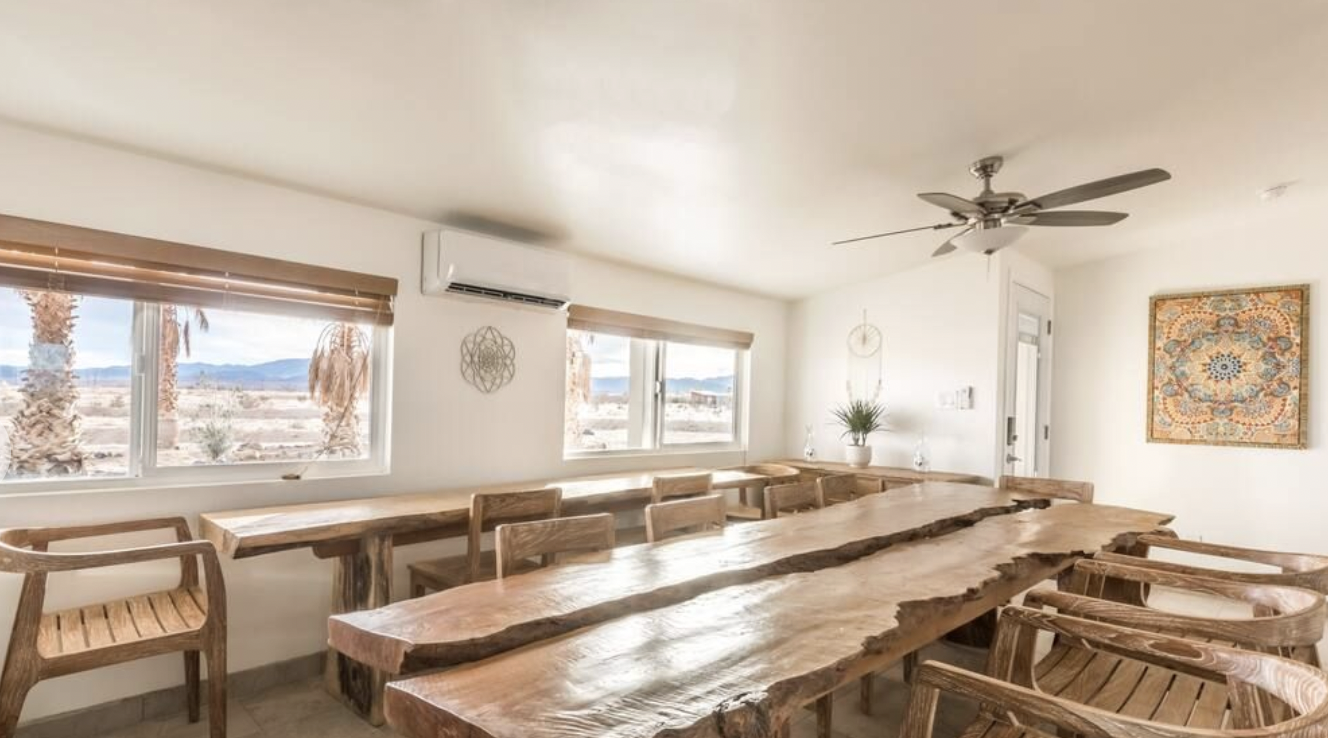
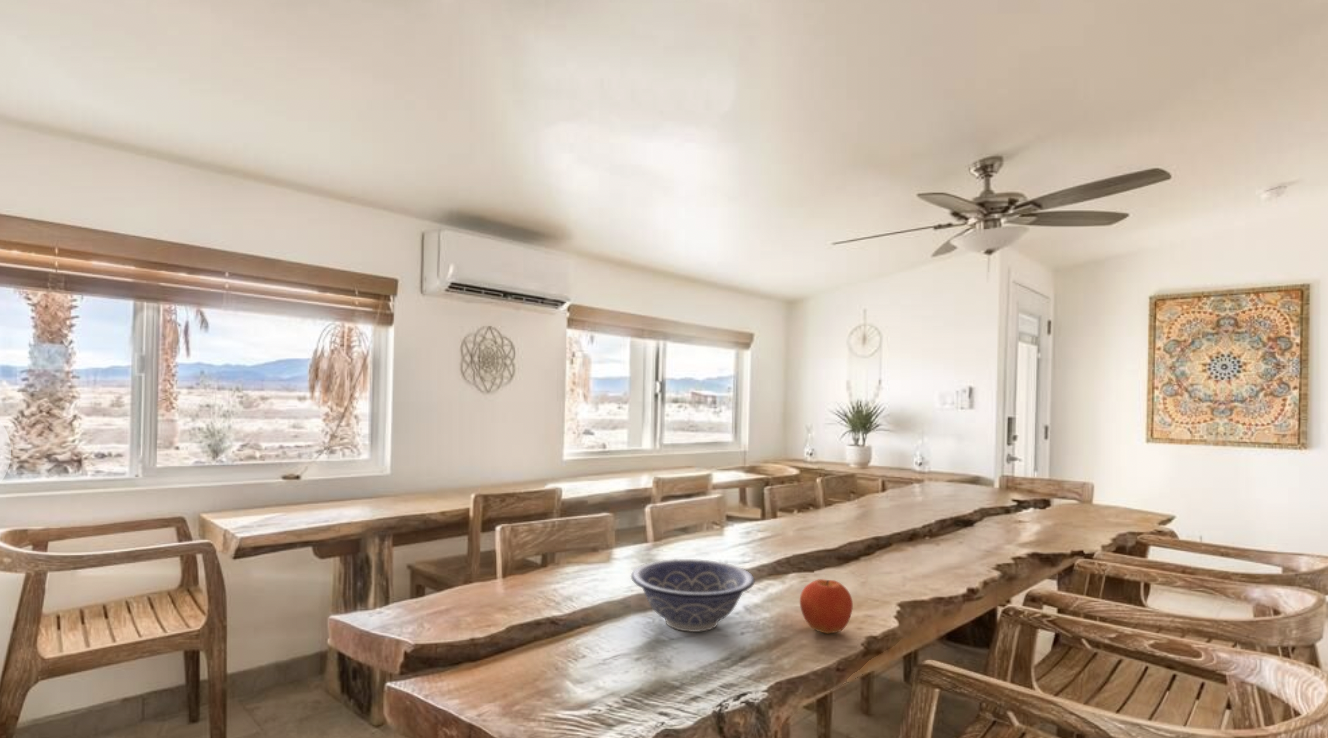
+ fruit [799,578,854,634]
+ decorative bowl [630,558,756,633]
